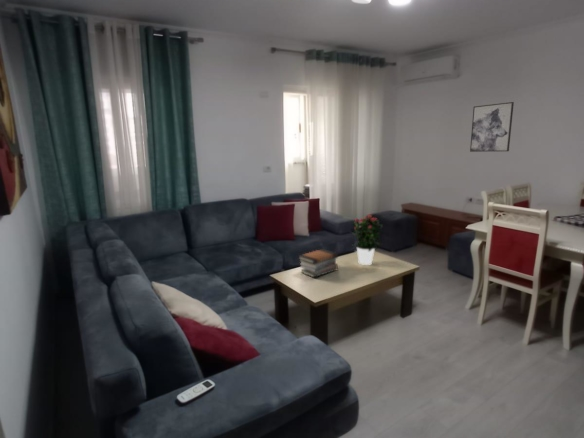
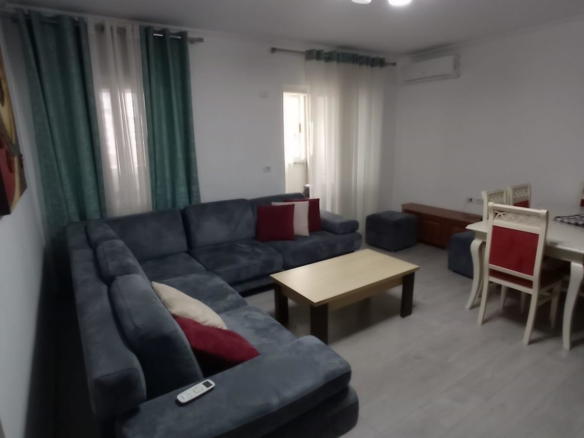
- book stack [297,248,339,278]
- wall art [469,101,515,153]
- potted flower [348,213,384,266]
